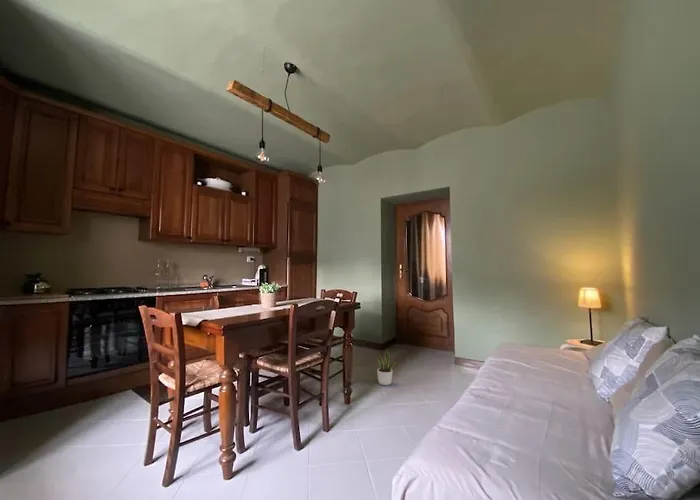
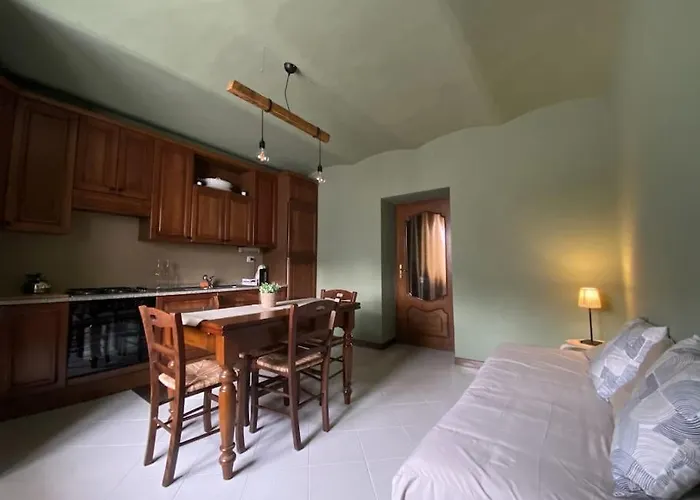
- potted plant [376,347,397,386]
